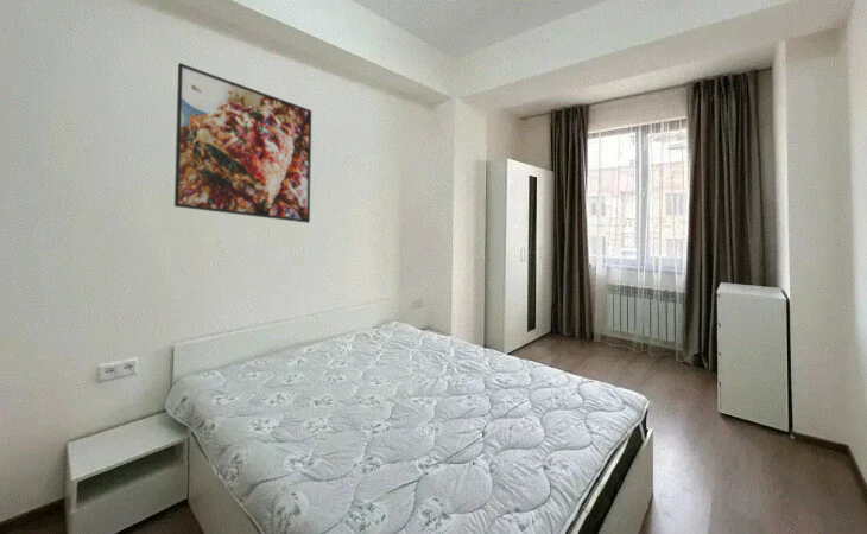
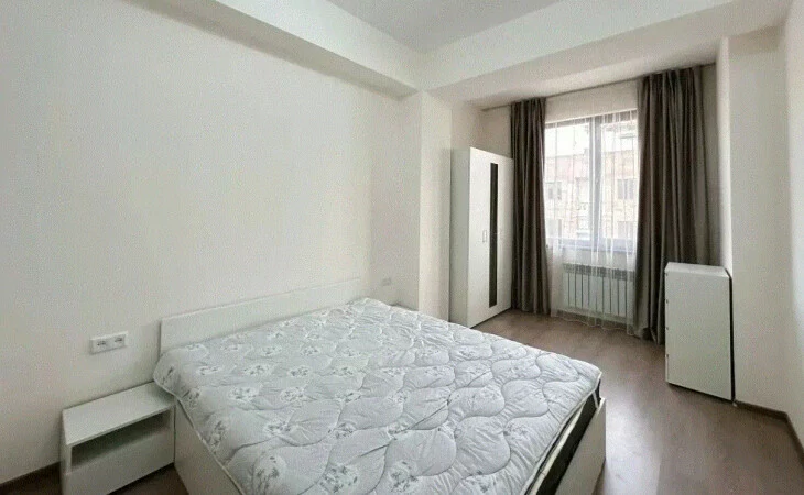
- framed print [173,62,312,224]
